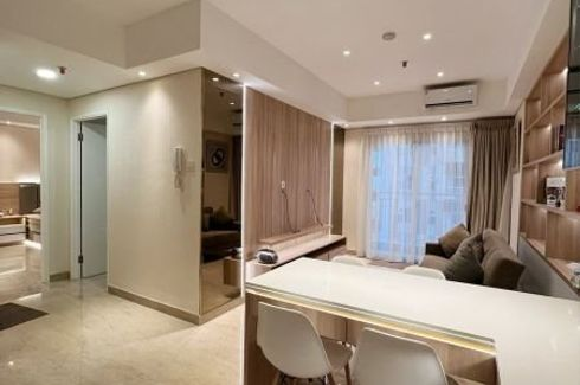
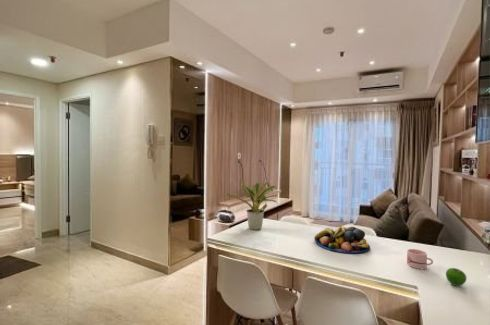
+ fruit bowl [313,225,371,254]
+ mug [406,248,434,270]
+ apple [445,267,468,287]
+ potted plant [226,181,279,231]
